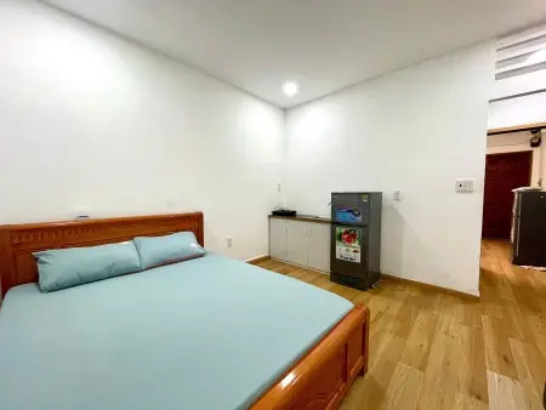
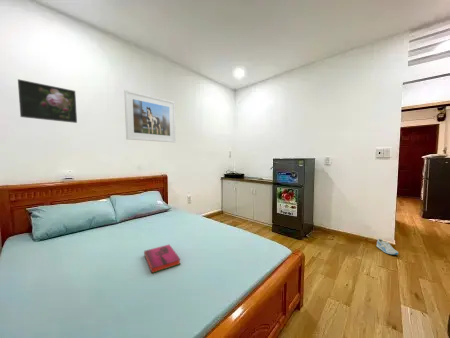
+ sneaker [375,238,399,256]
+ hardback book [143,244,182,274]
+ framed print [17,78,78,124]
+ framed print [123,89,177,143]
